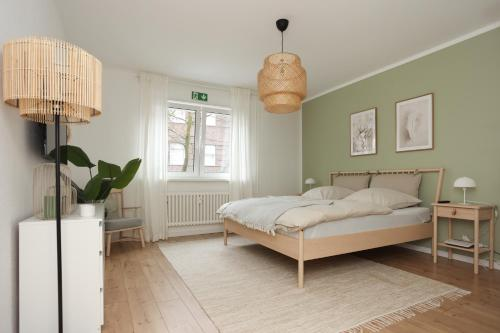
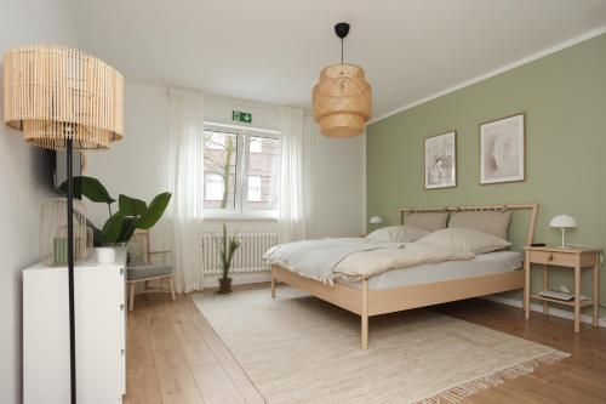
+ house plant [206,220,244,295]
